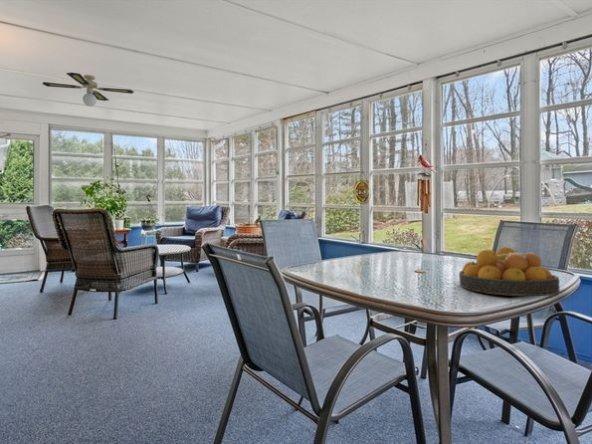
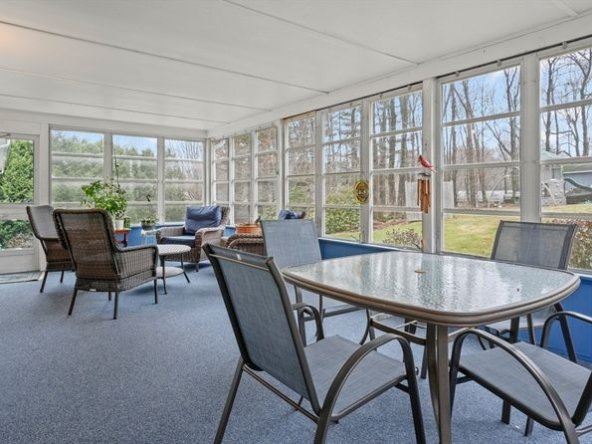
- ceiling fan [41,71,135,107]
- fruit bowl [458,246,561,297]
